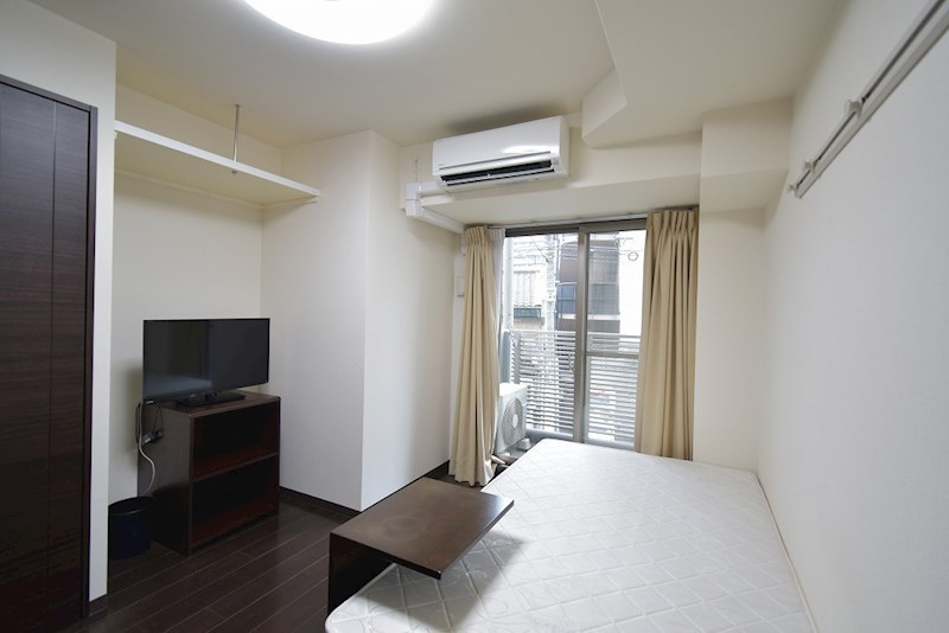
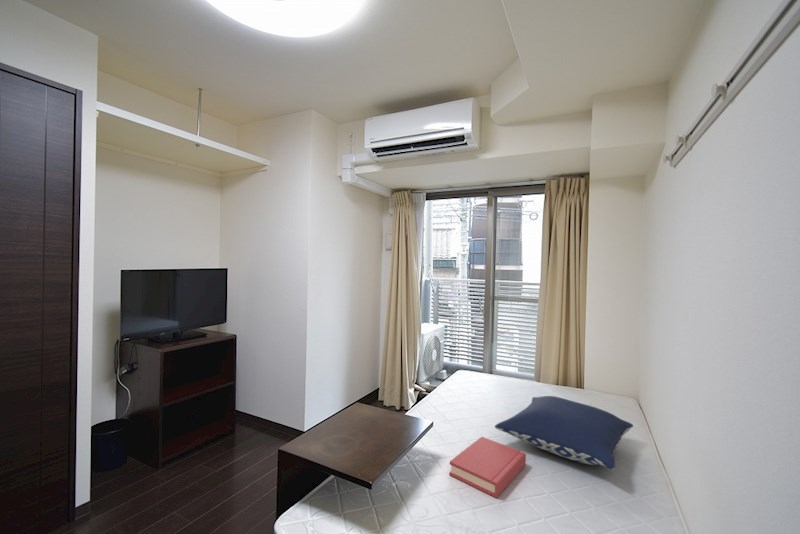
+ pillow [494,395,634,470]
+ hardback book [448,436,527,499]
